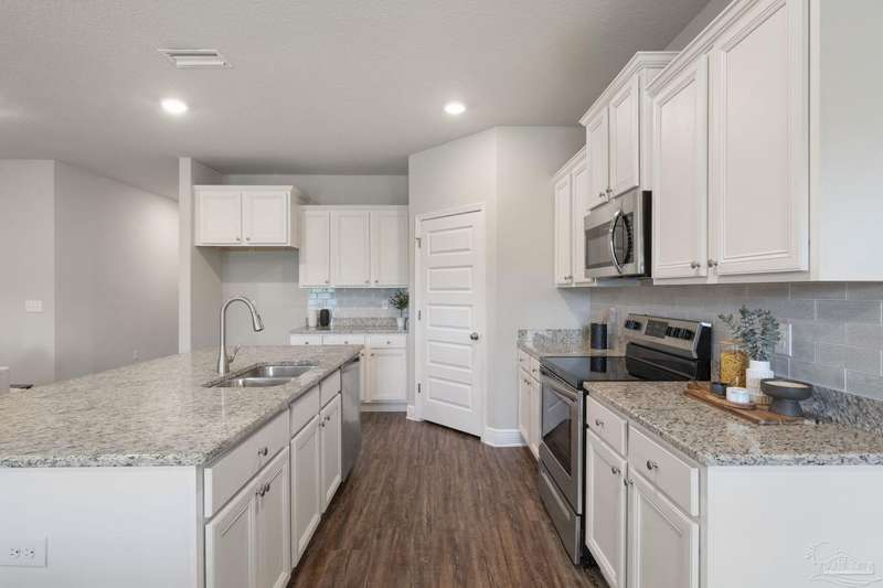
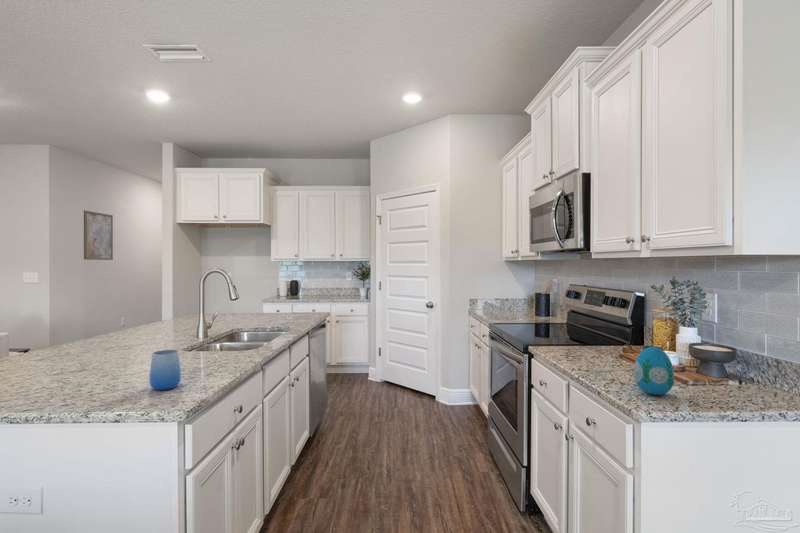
+ cup [149,349,182,391]
+ wall art [83,209,114,261]
+ decorative egg [633,346,675,396]
